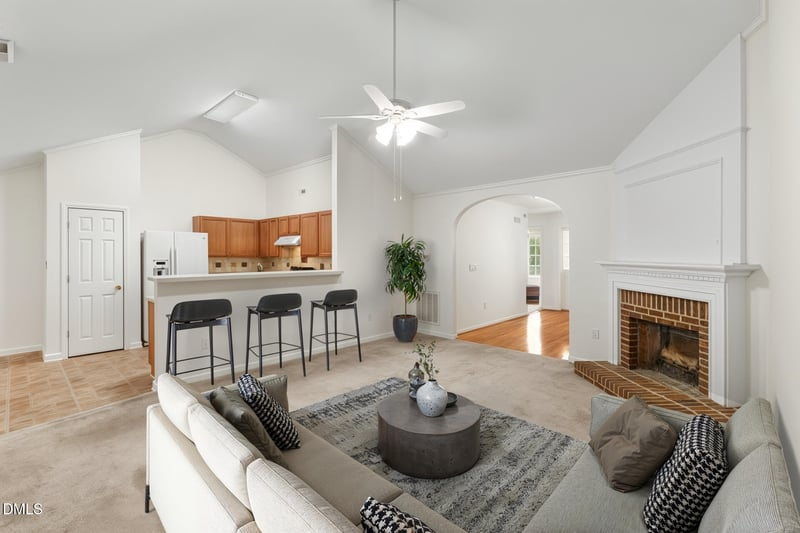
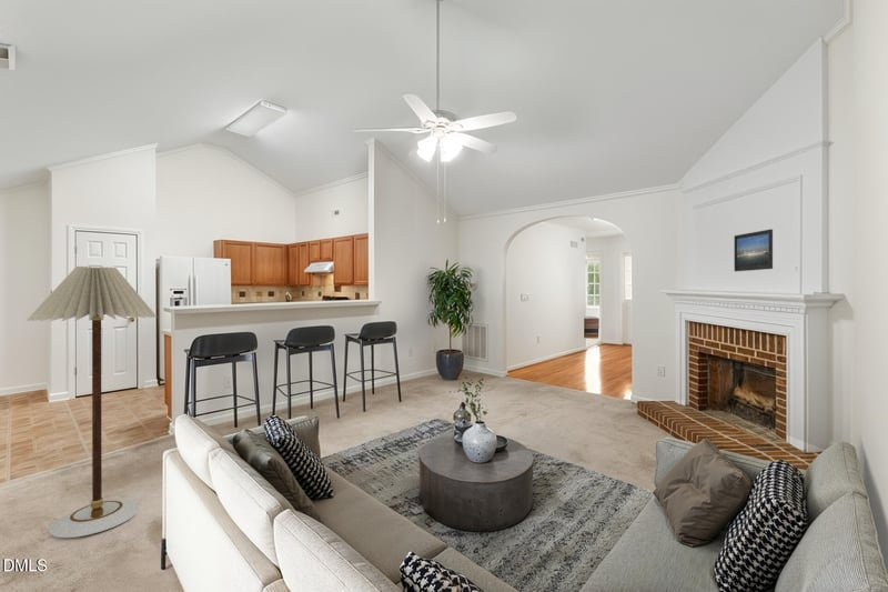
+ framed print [734,228,774,272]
+ floor lamp [27,265,158,539]
